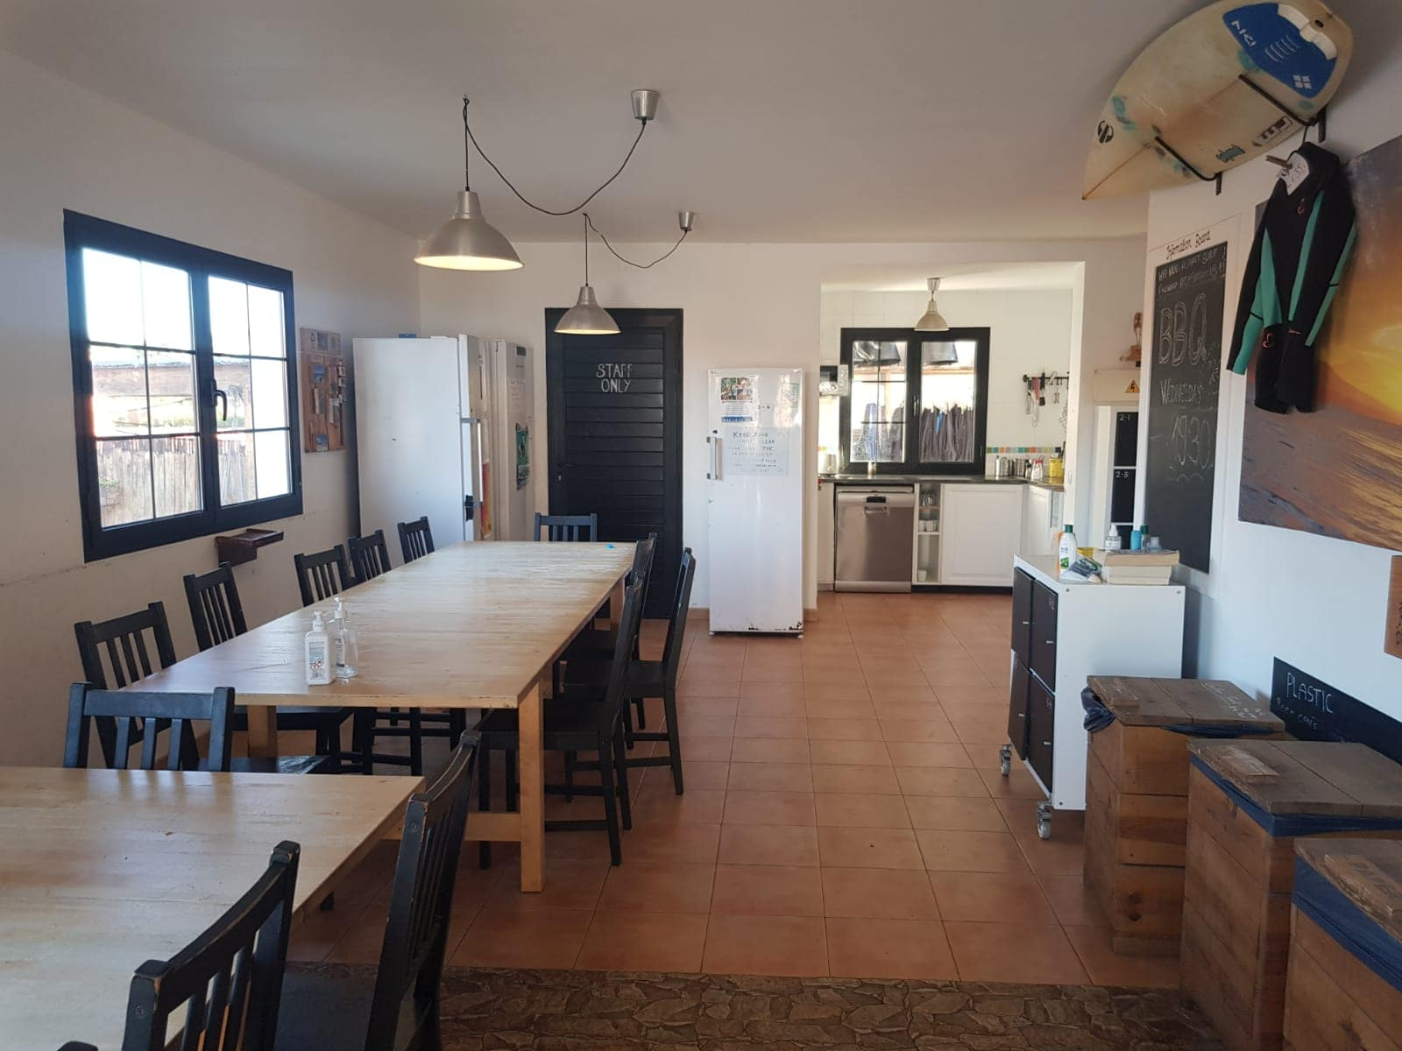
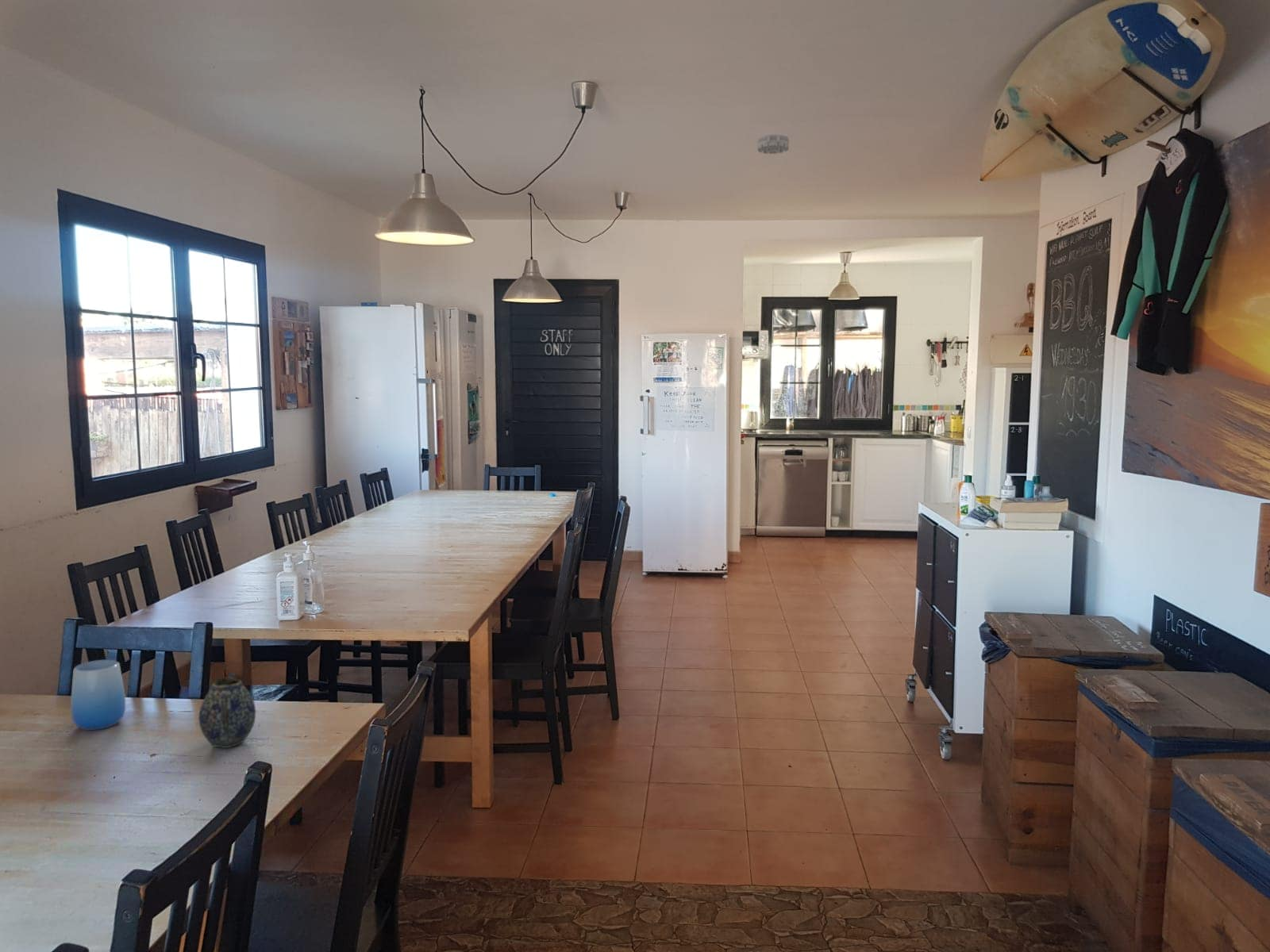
+ smoke detector [756,133,790,155]
+ cup [70,659,127,731]
+ teapot [198,672,256,749]
